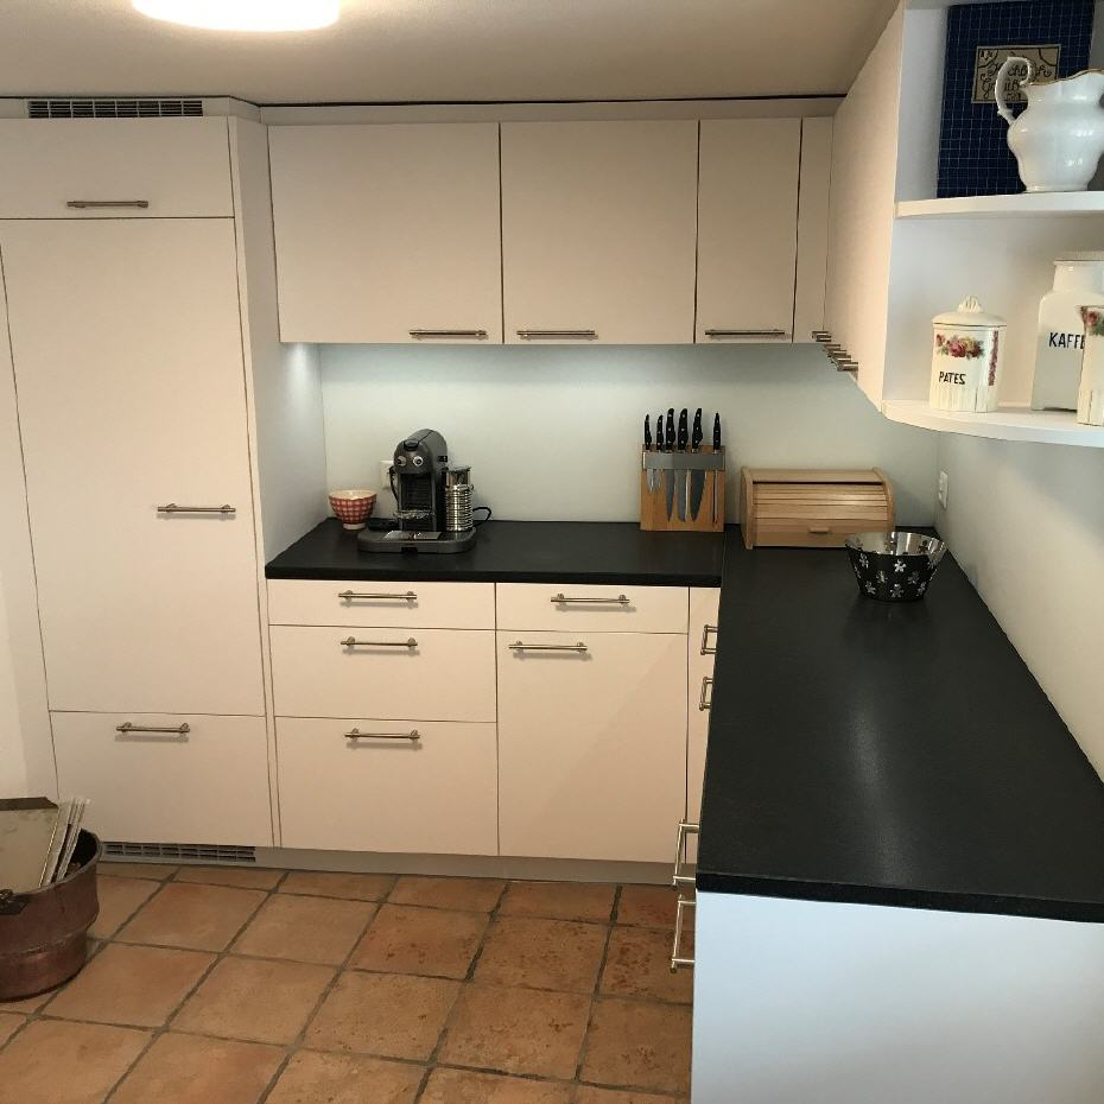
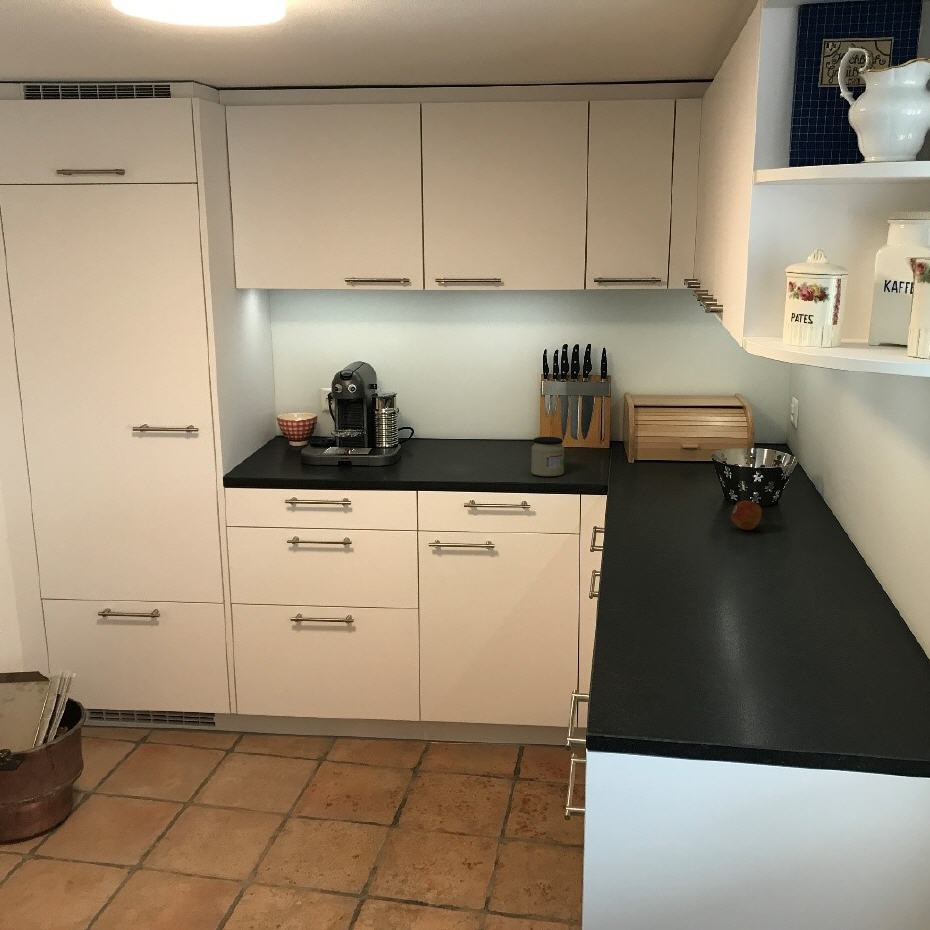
+ fruit [730,500,763,531]
+ jar [530,436,565,477]
